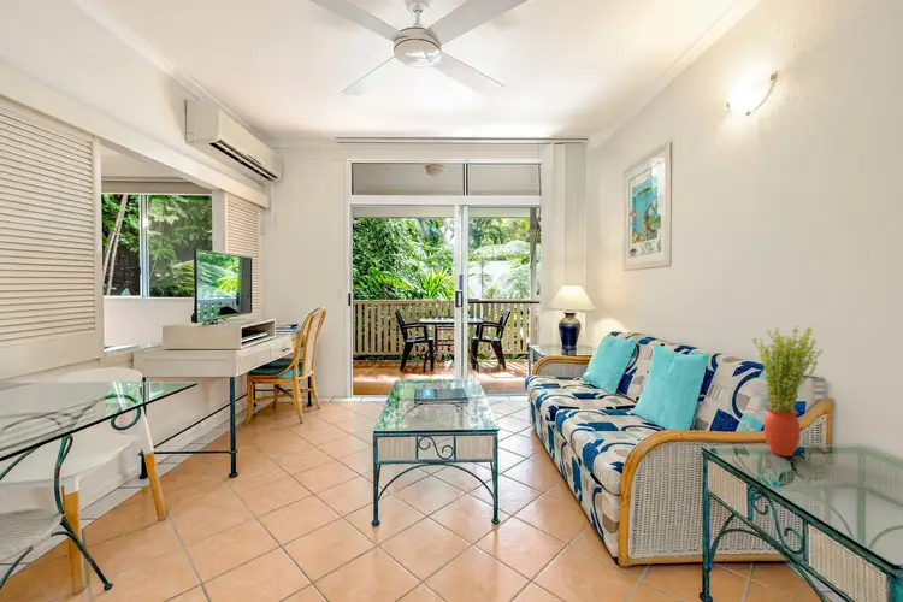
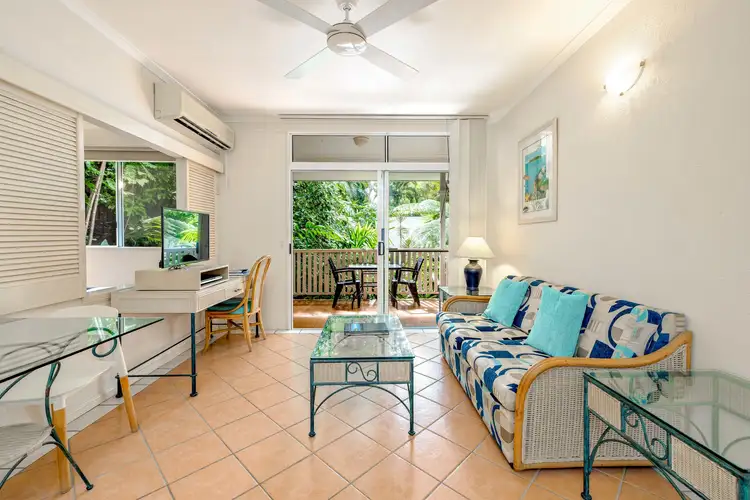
- potted plant [751,325,825,458]
